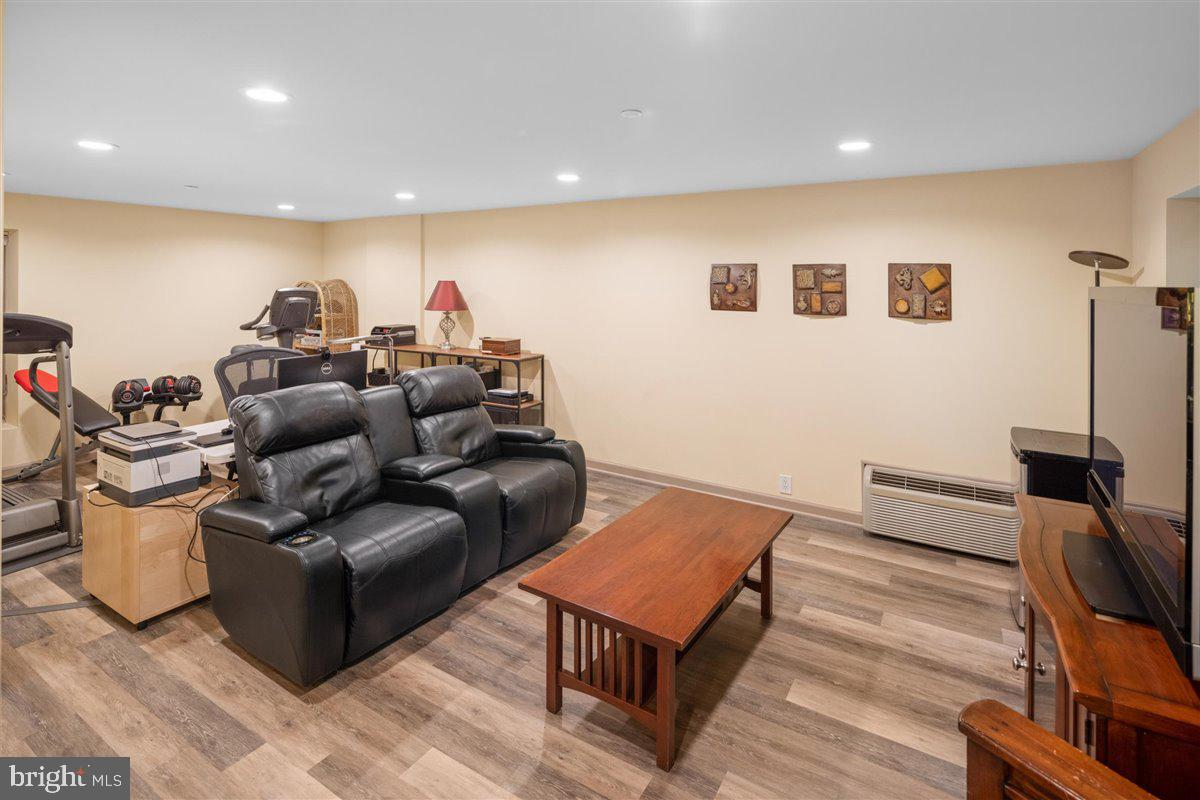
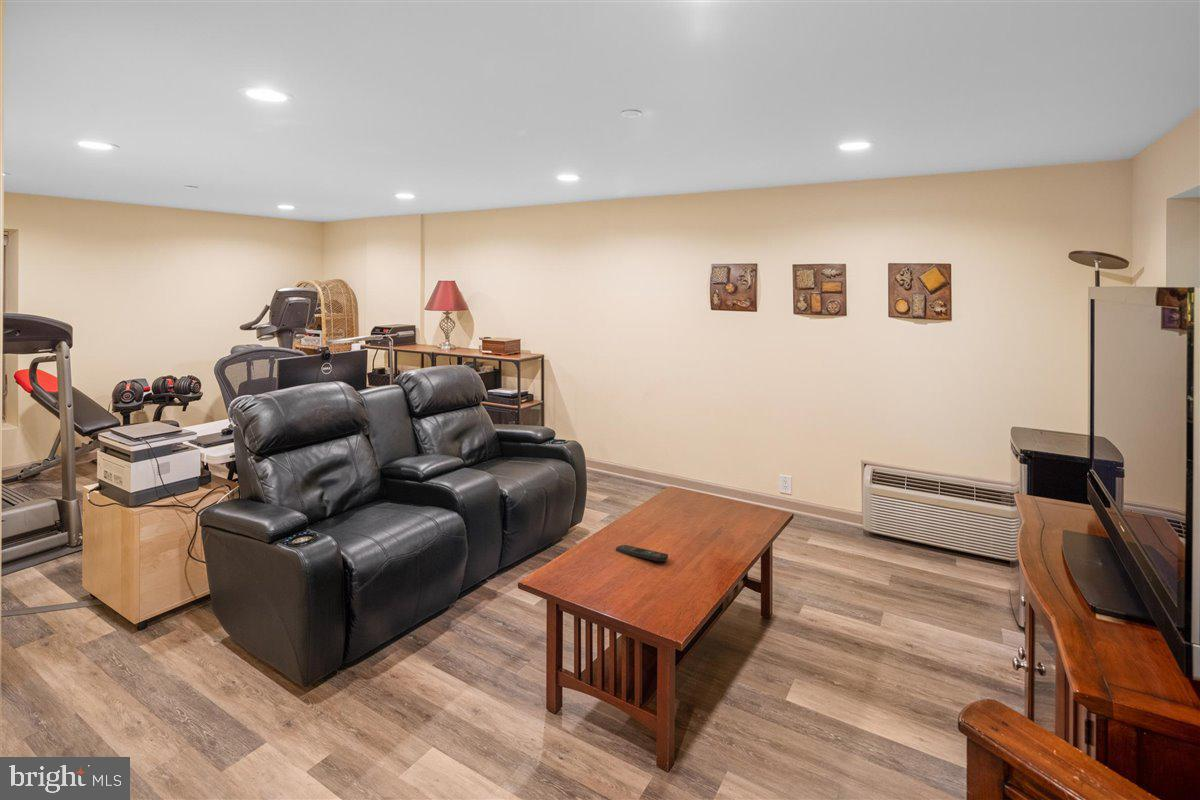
+ remote control [615,544,669,562]
